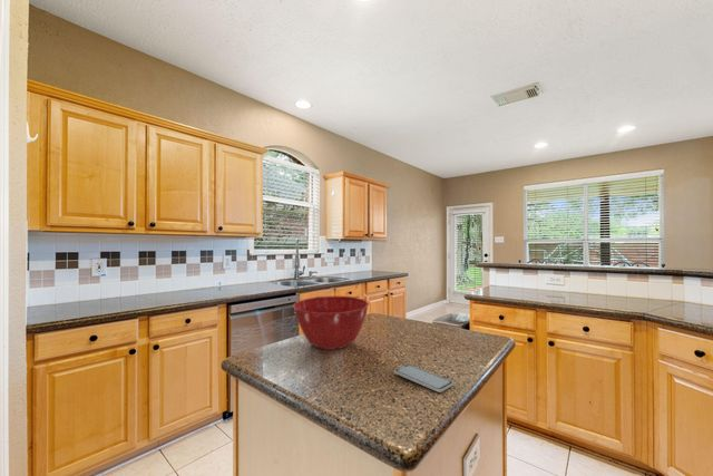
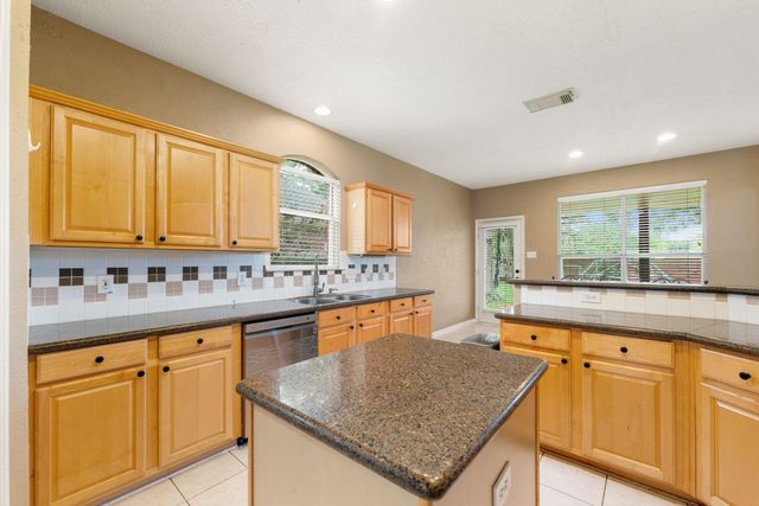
- smartphone [393,363,455,394]
- mixing bowl [292,295,370,351]
